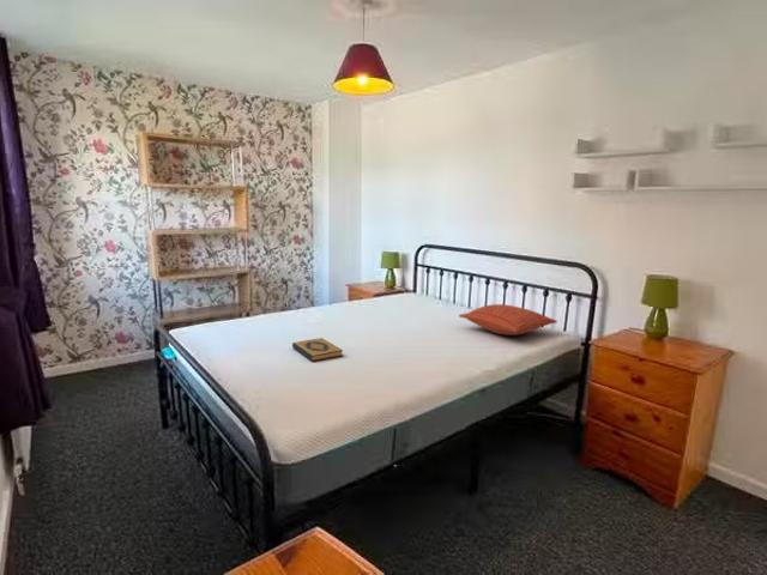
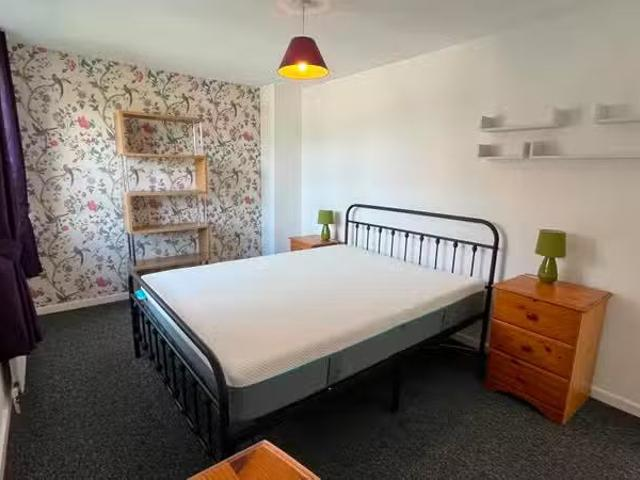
- hardback book [291,337,344,362]
- pillow [458,303,558,337]
